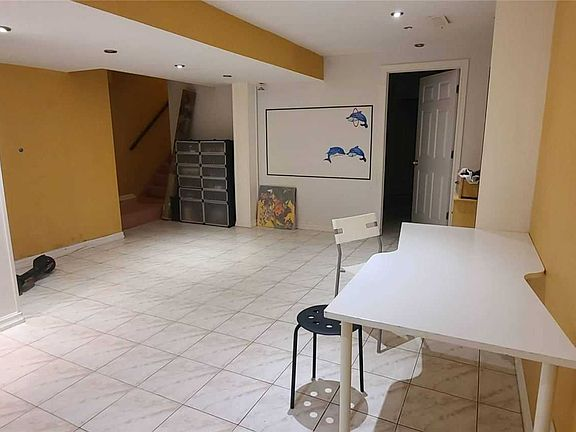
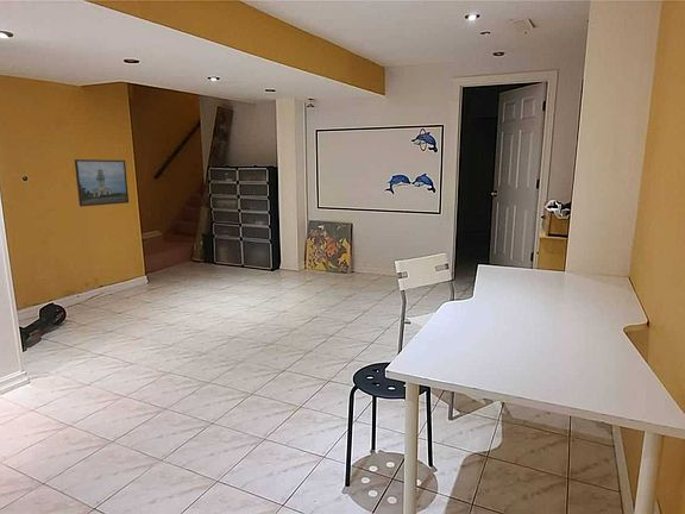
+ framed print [74,158,130,207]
